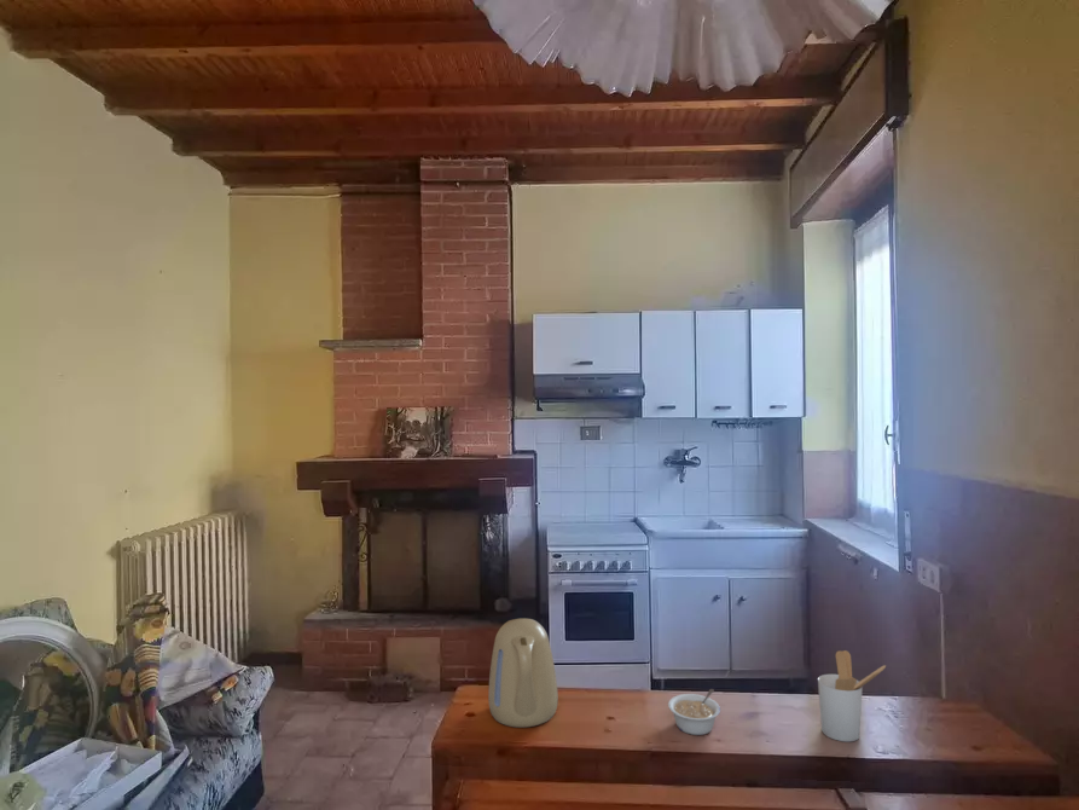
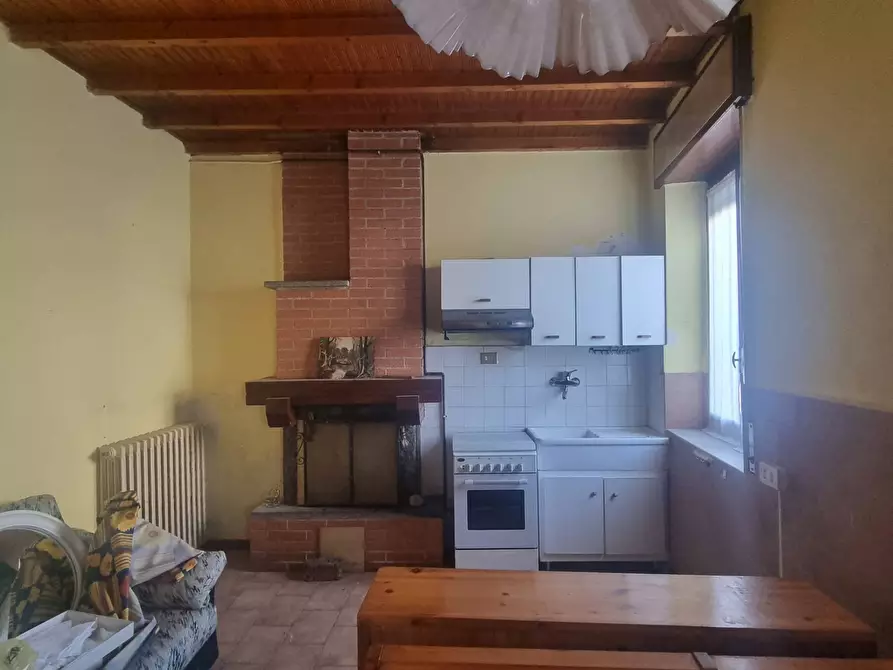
- legume [667,688,721,736]
- kettle [487,618,559,729]
- utensil holder [817,649,887,742]
